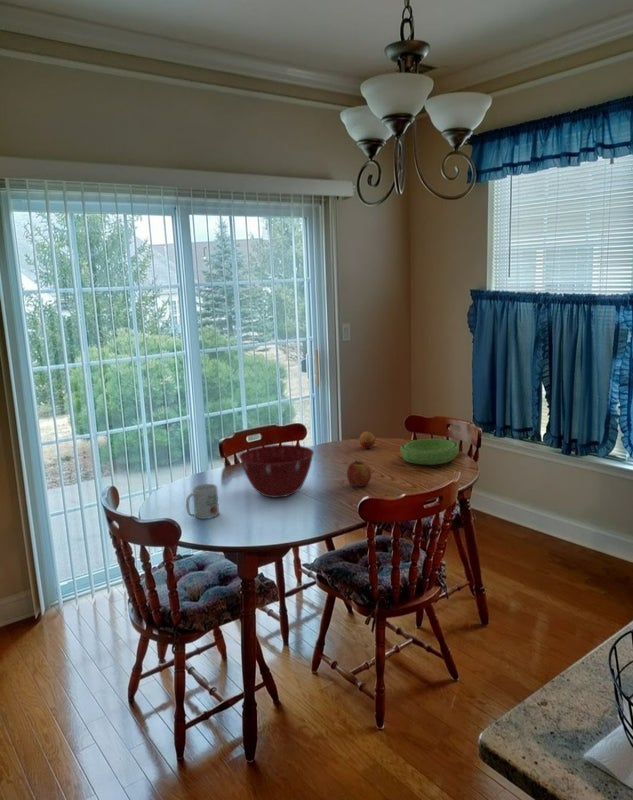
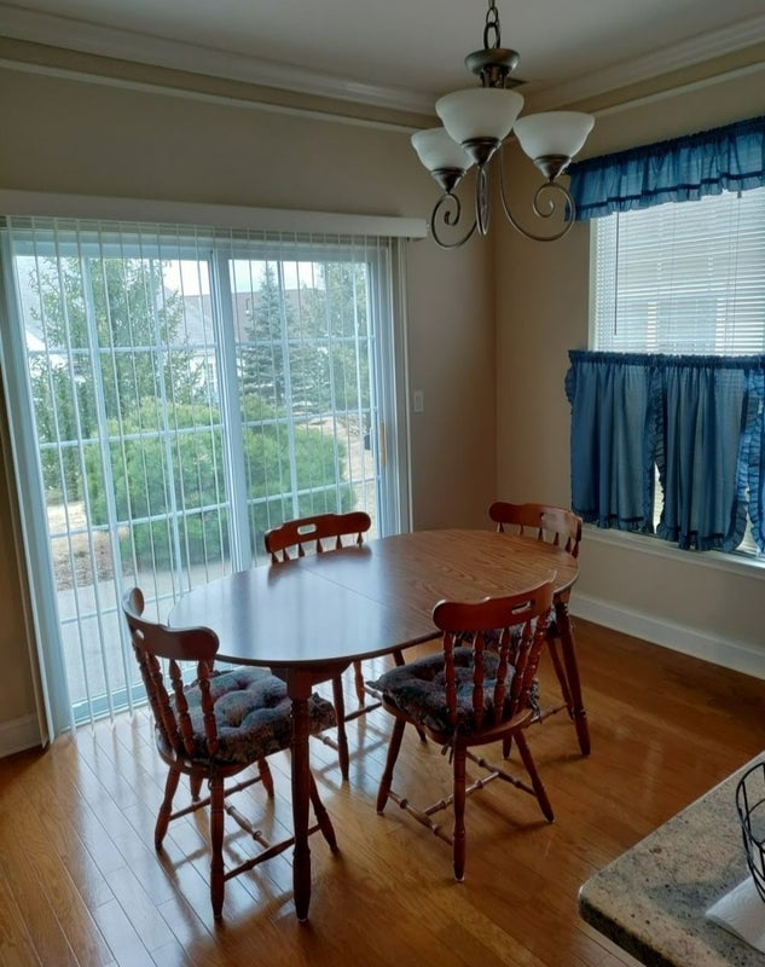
- mug [185,483,220,520]
- apple [346,459,372,488]
- mixing bowl [238,444,315,498]
- fruit [358,430,376,449]
- bowl [399,437,460,466]
